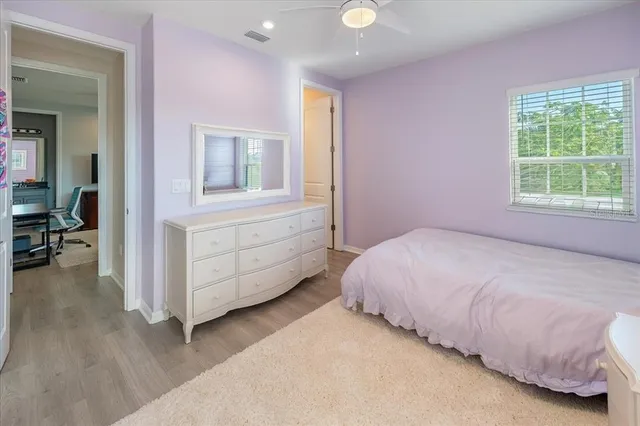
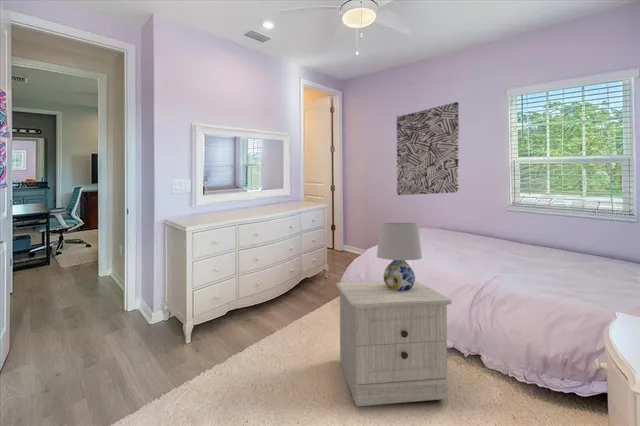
+ wall art [396,101,460,196]
+ nightstand [335,280,453,407]
+ table lamp [376,222,423,291]
